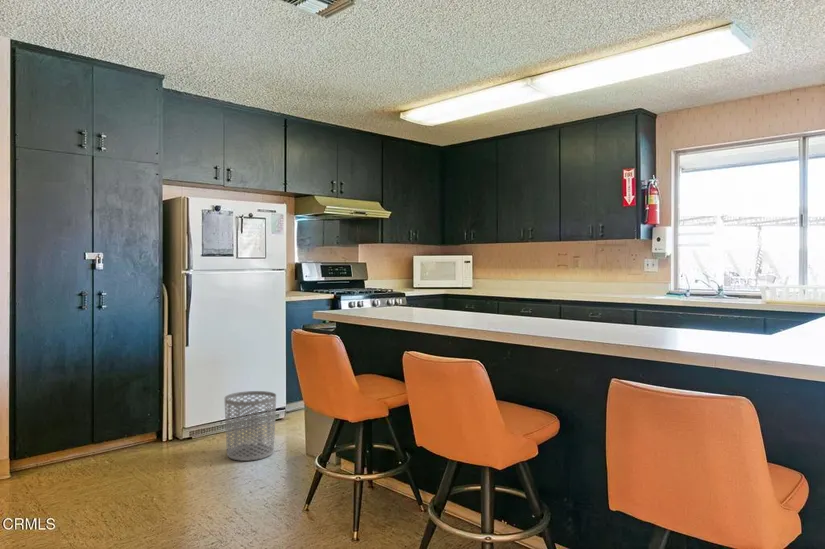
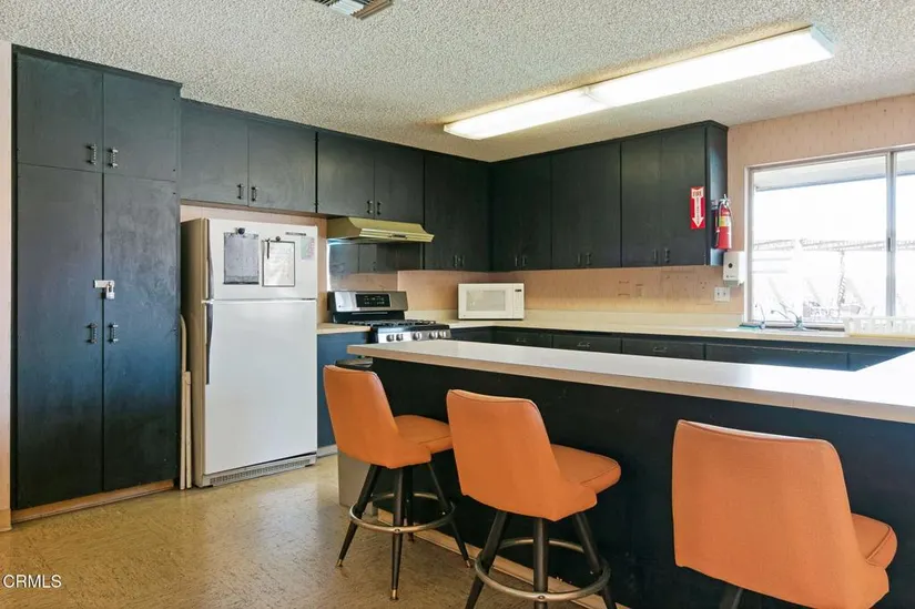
- waste bin [224,390,277,462]
